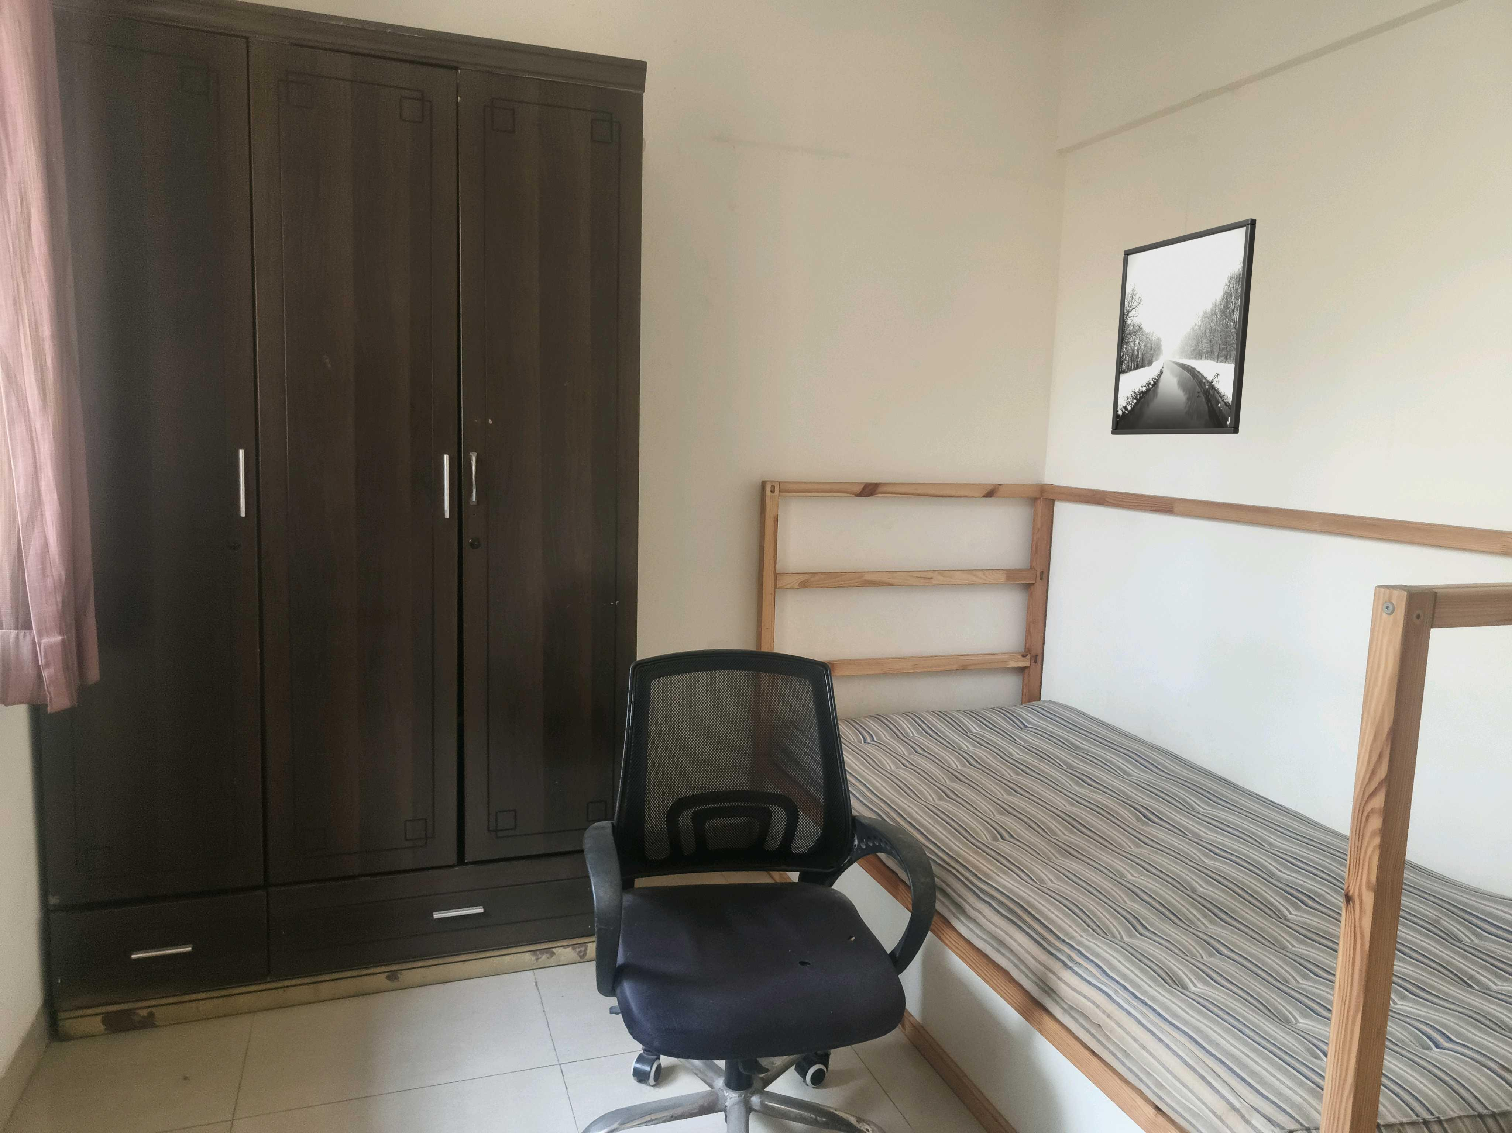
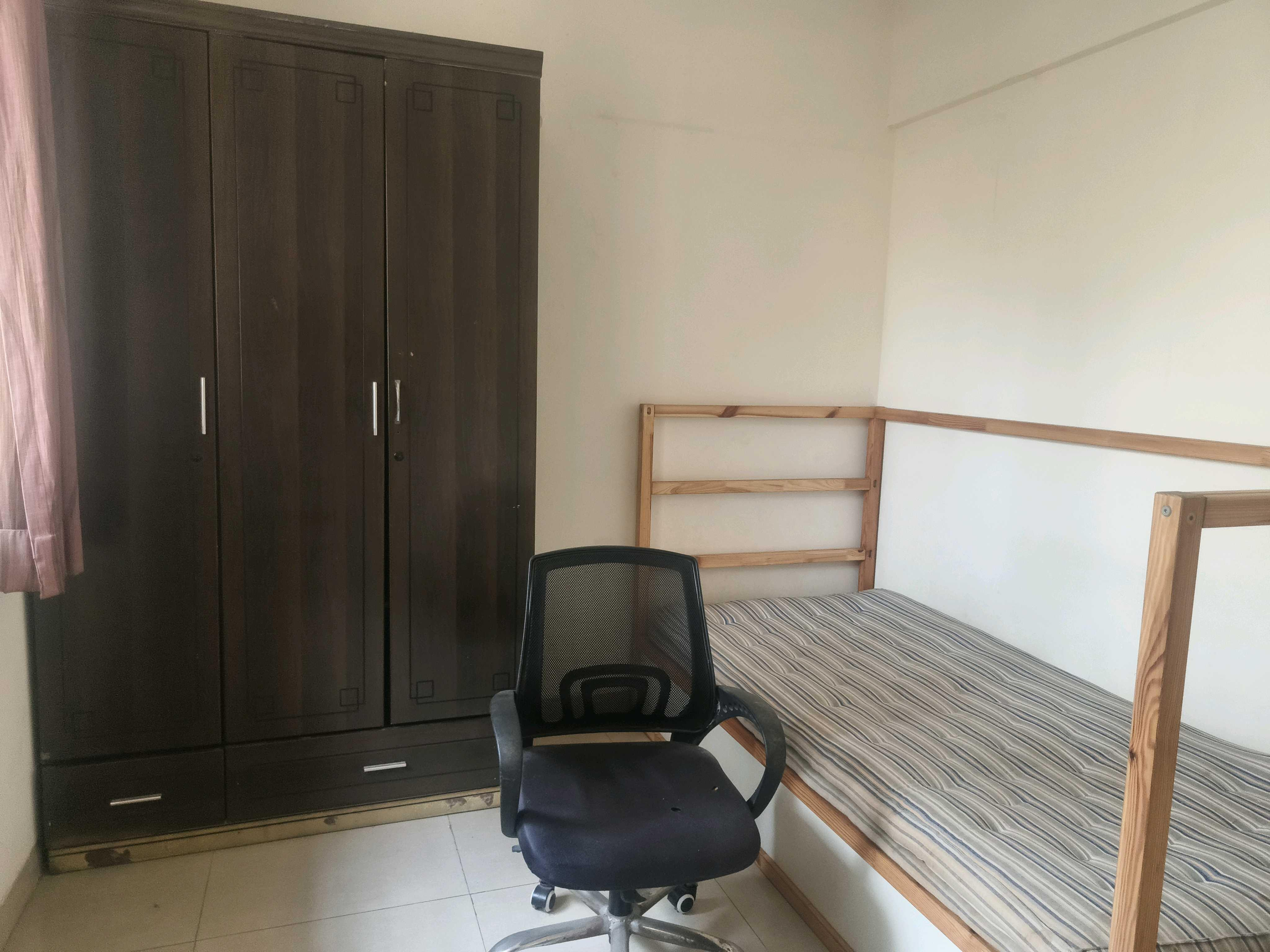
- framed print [1111,218,1257,436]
